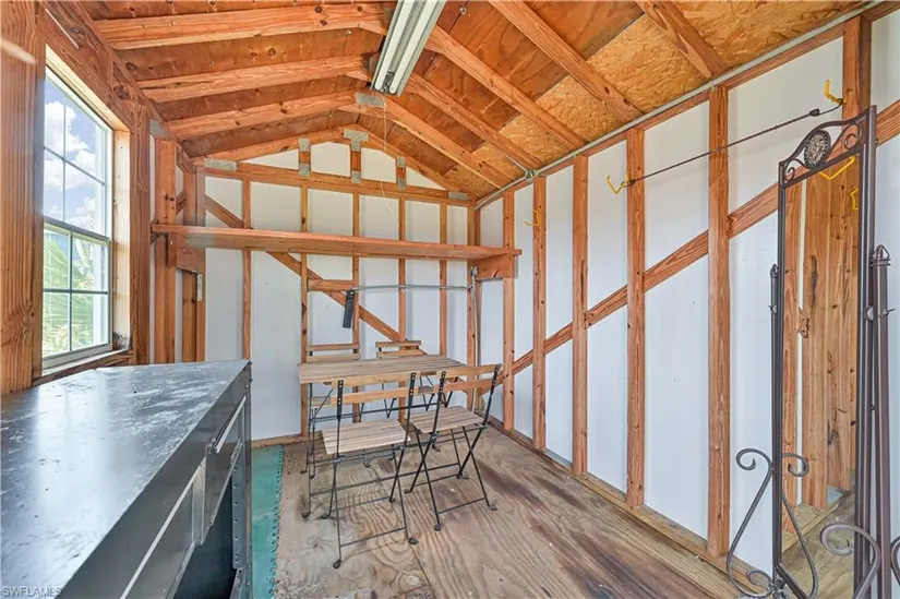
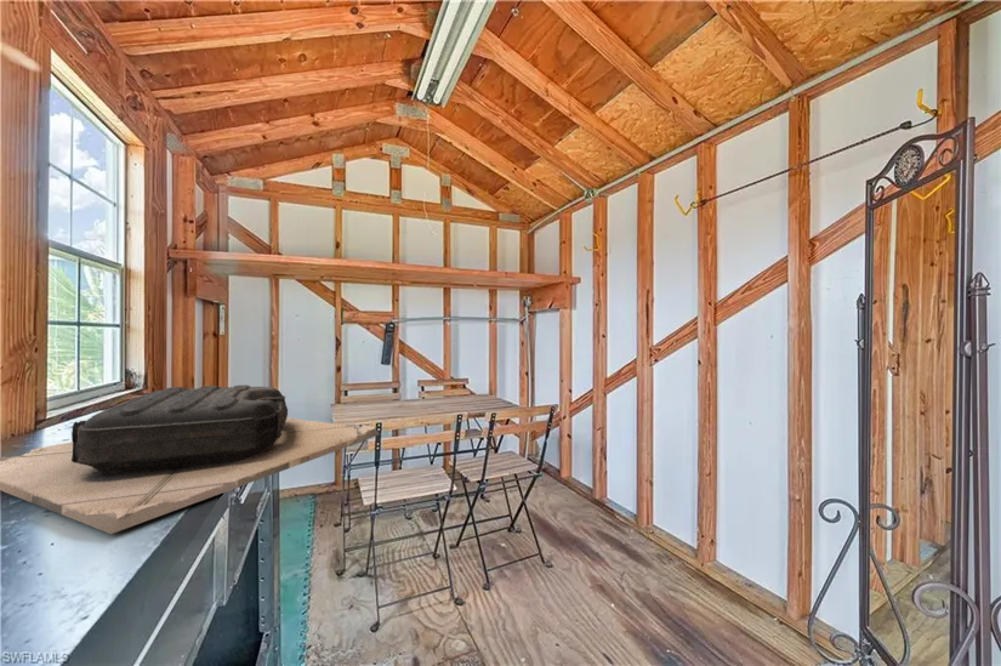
+ toolbox [0,383,380,535]
